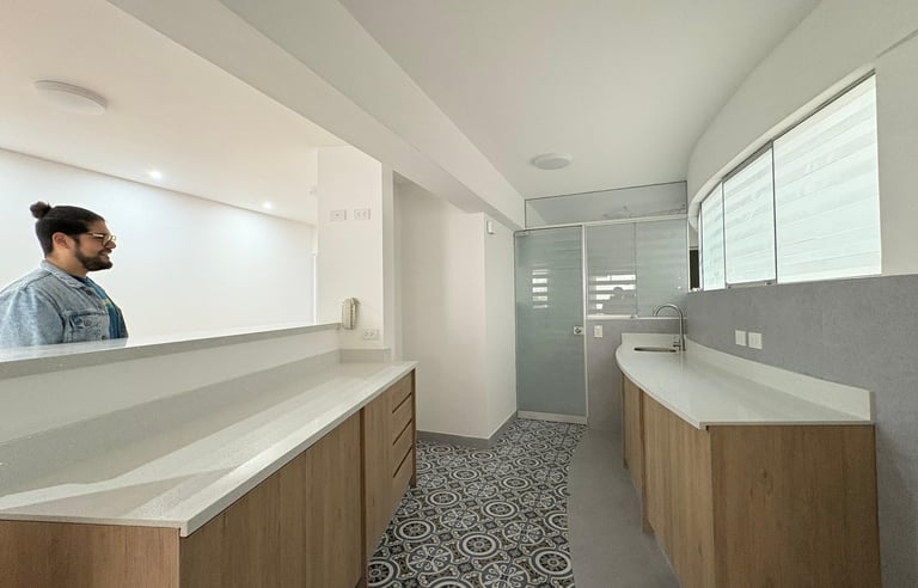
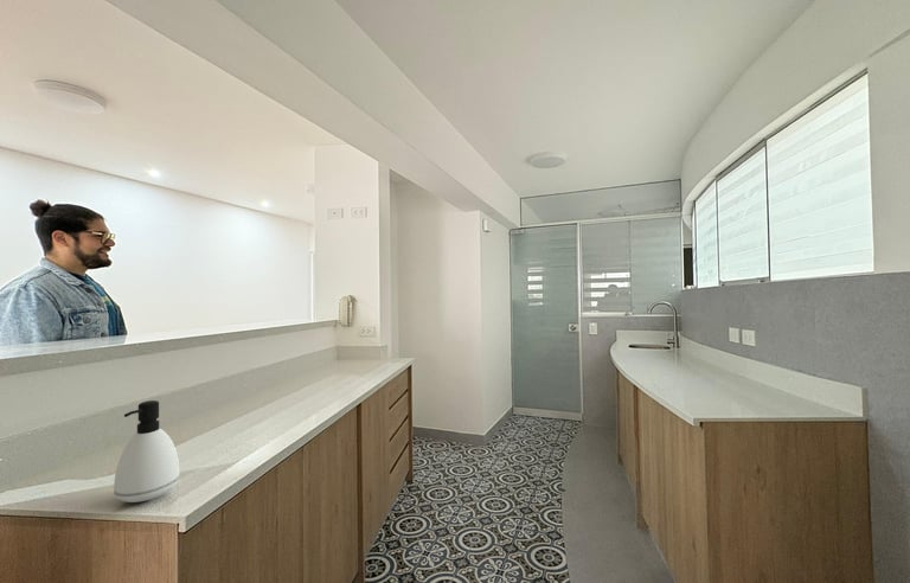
+ soap dispenser [113,399,181,504]
